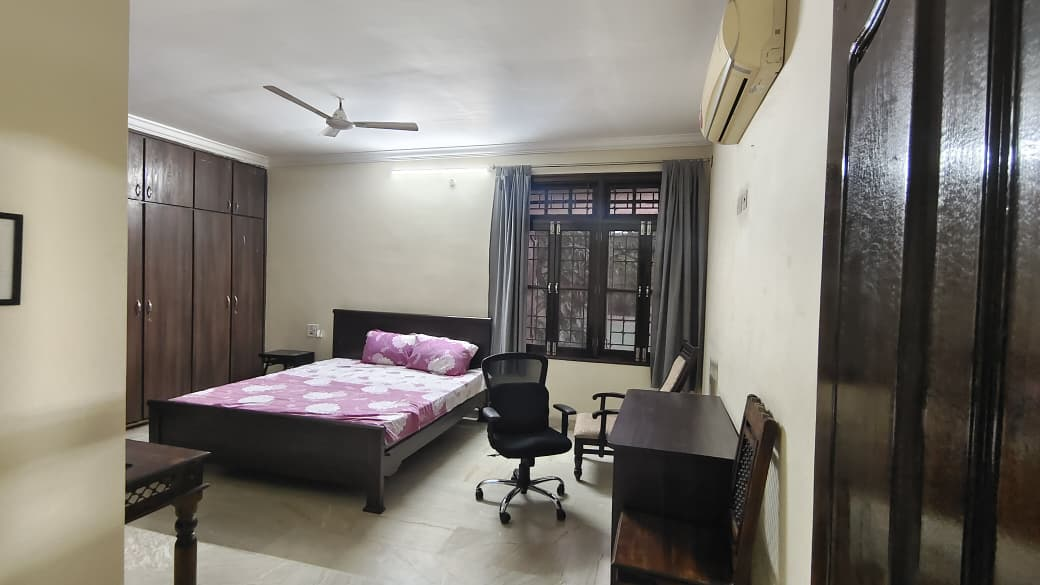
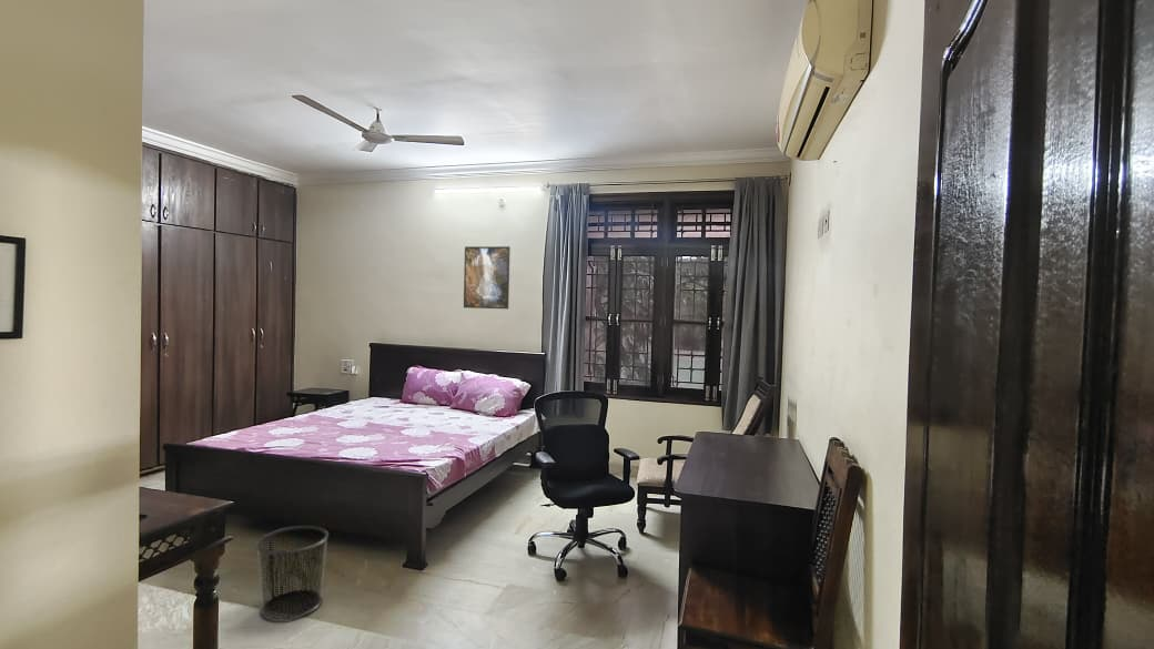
+ waste bin [255,525,330,622]
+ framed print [463,245,512,310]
